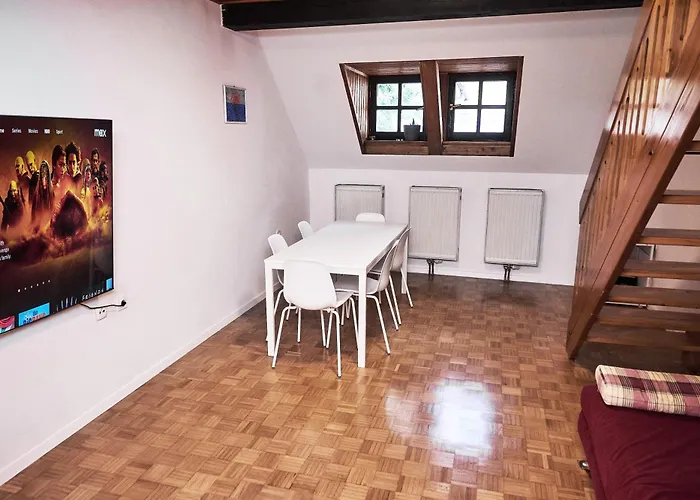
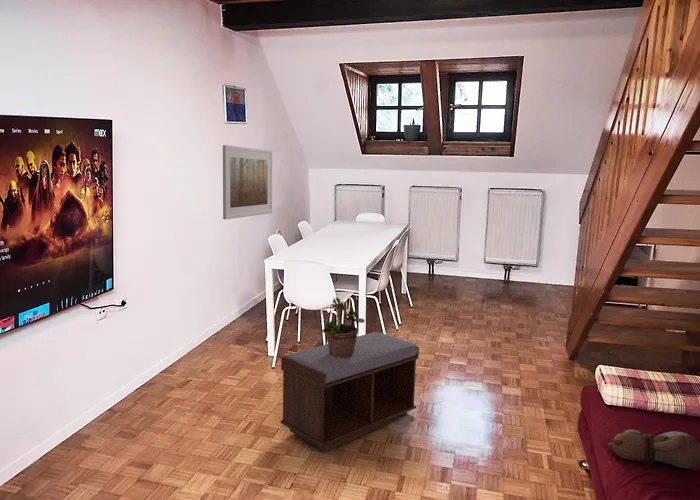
+ teddy bear [607,428,700,469]
+ bench [280,331,420,453]
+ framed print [222,144,273,220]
+ potted plant [321,297,366,358]
